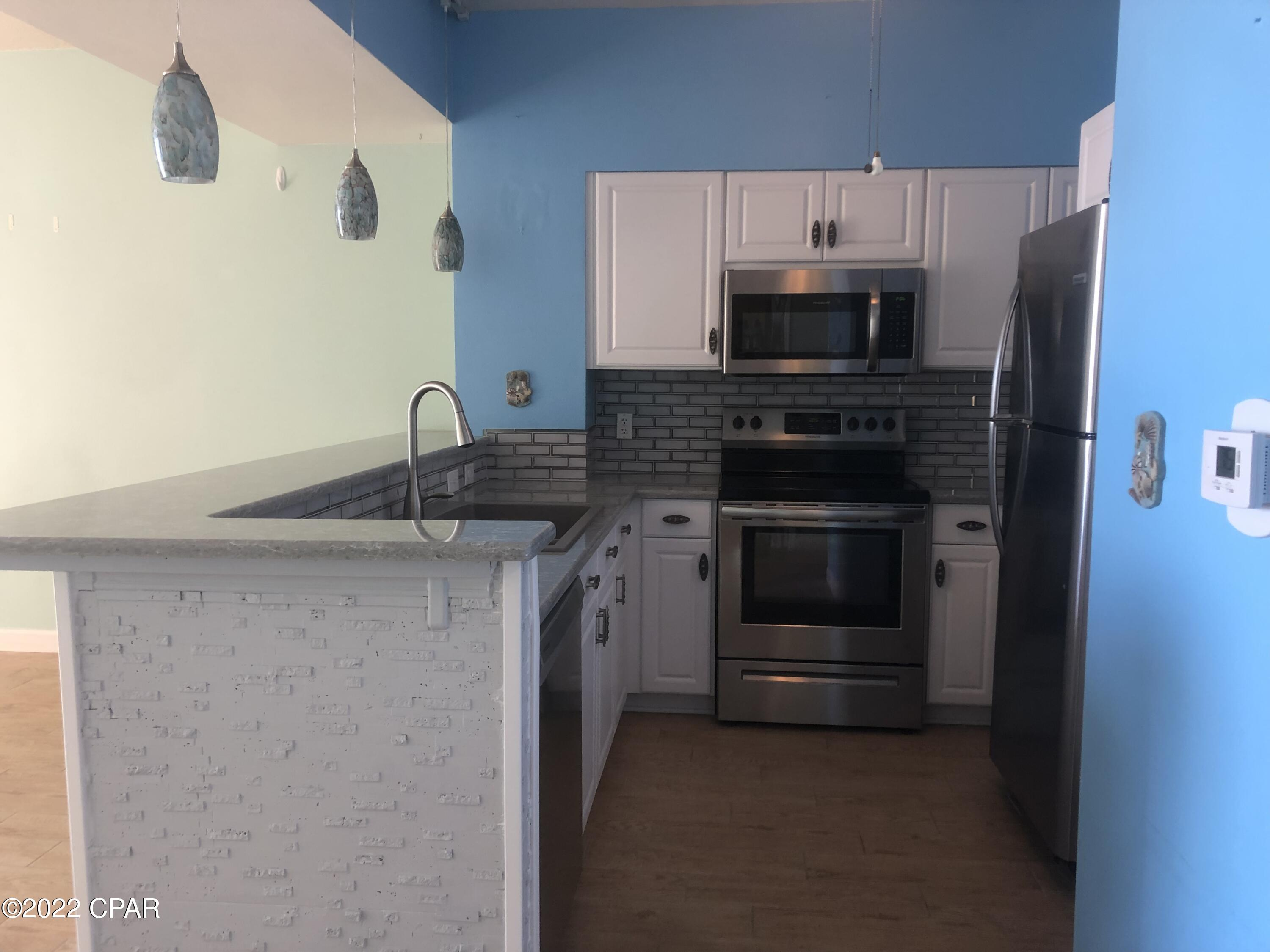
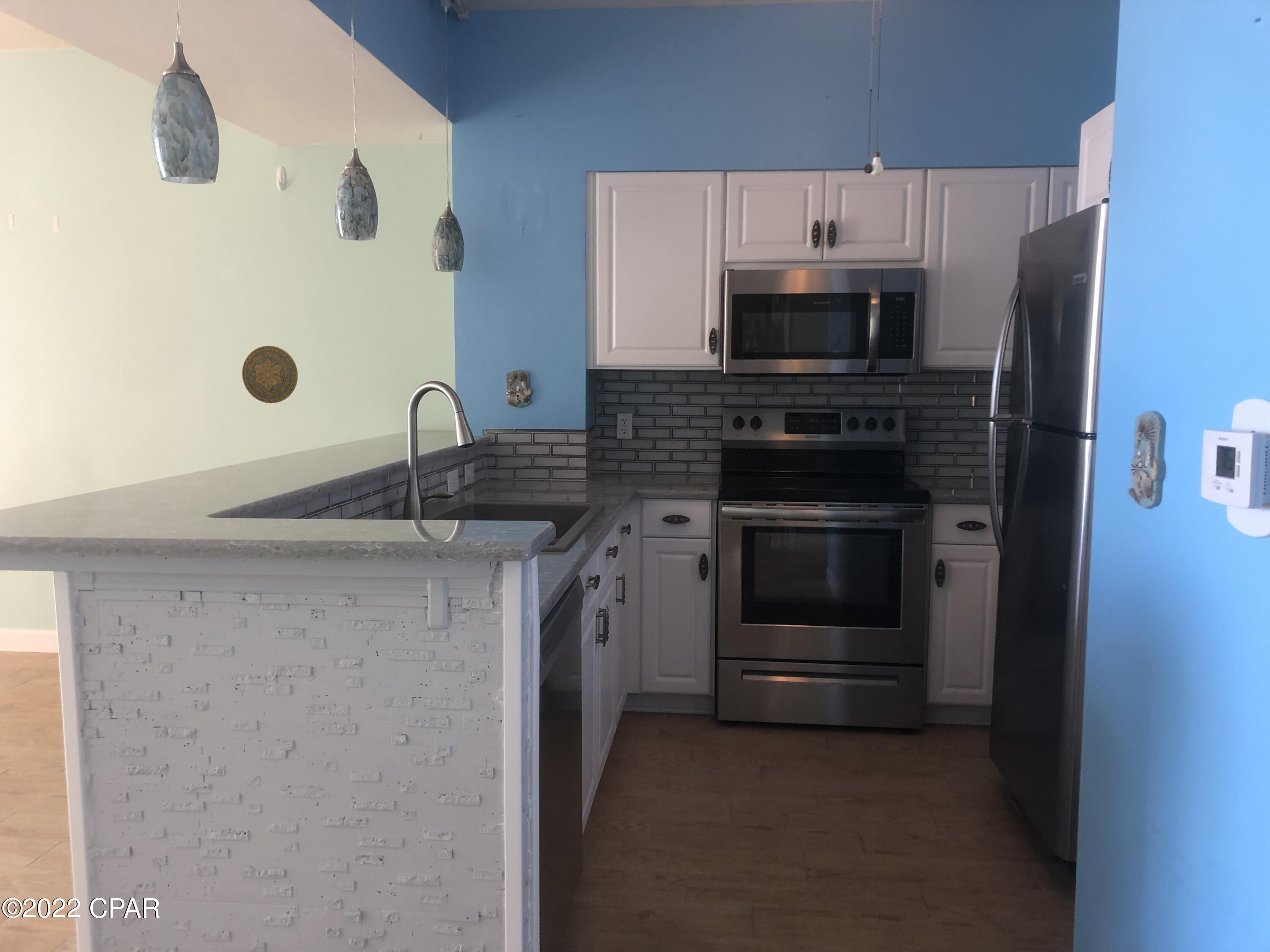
+ decorative plate [242,345,298,404]
